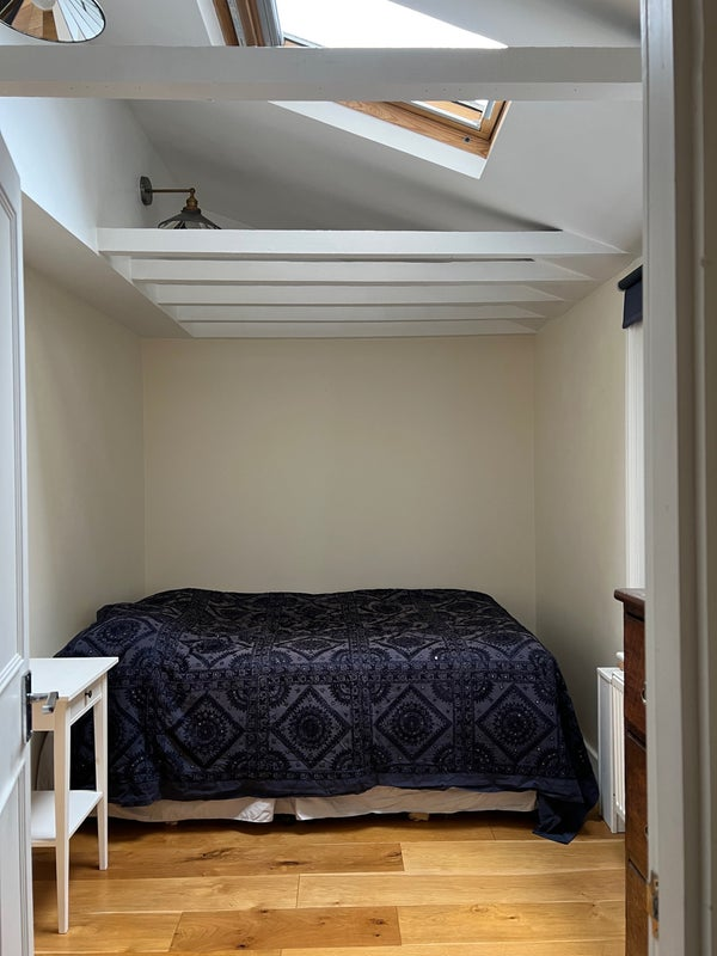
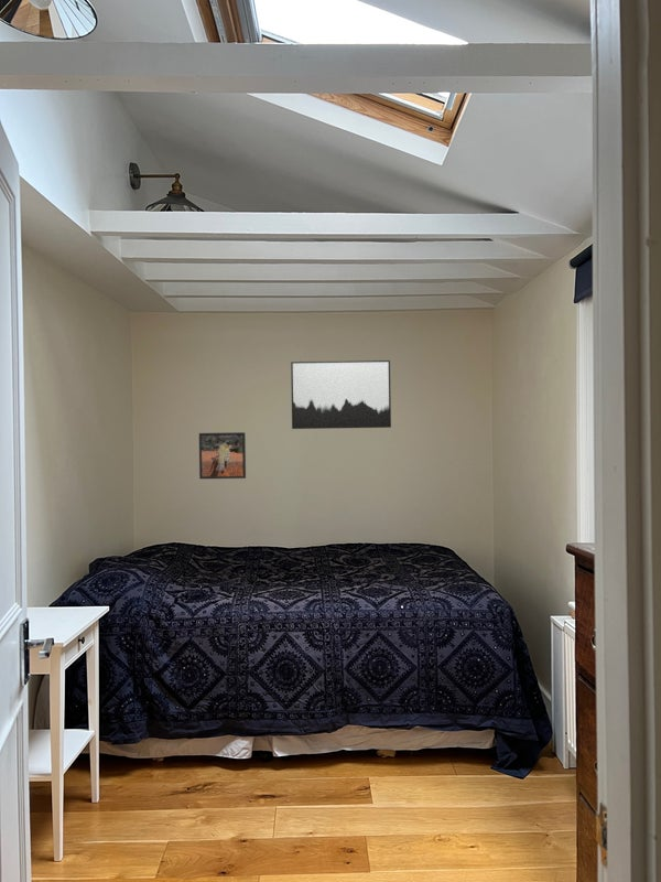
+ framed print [198,431,247,480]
+ wall art [290,359,392,430]
